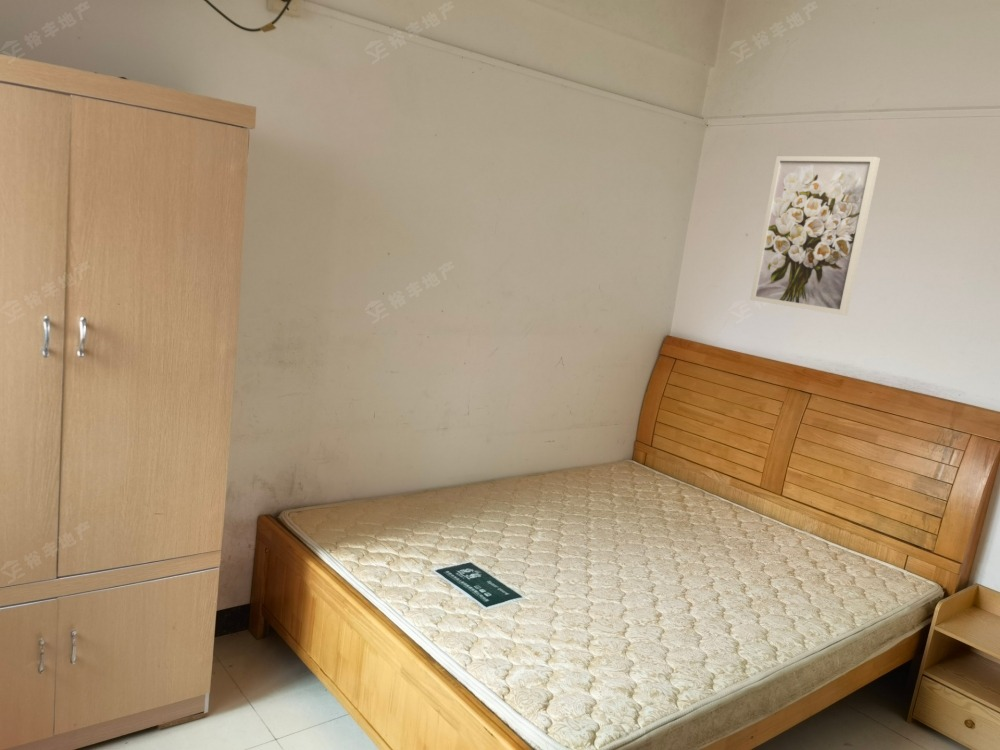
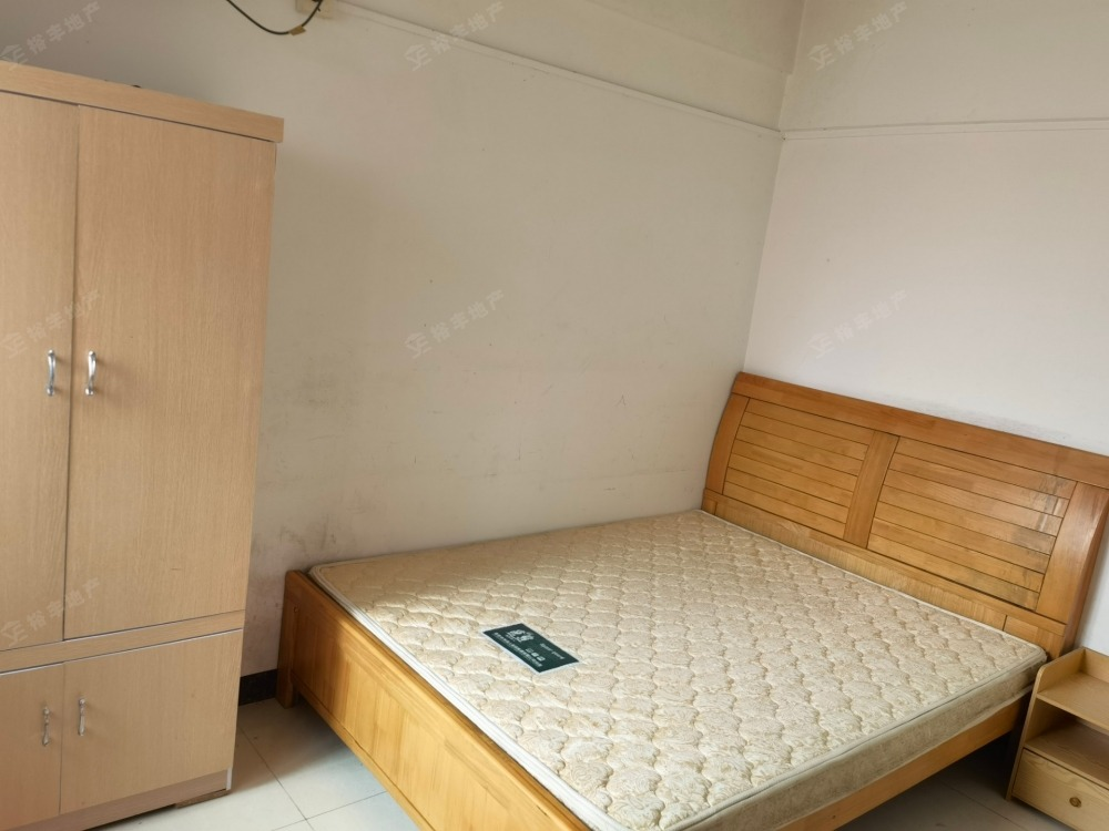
- wall art [749,155,881,316]
